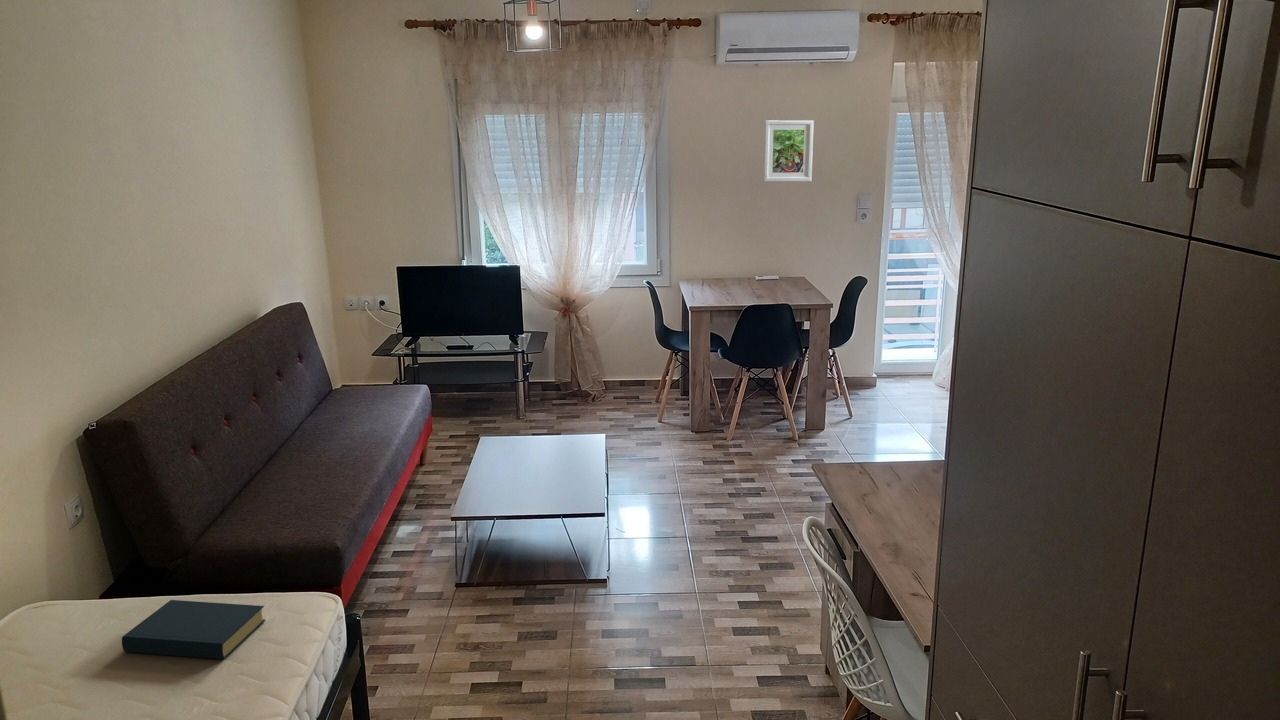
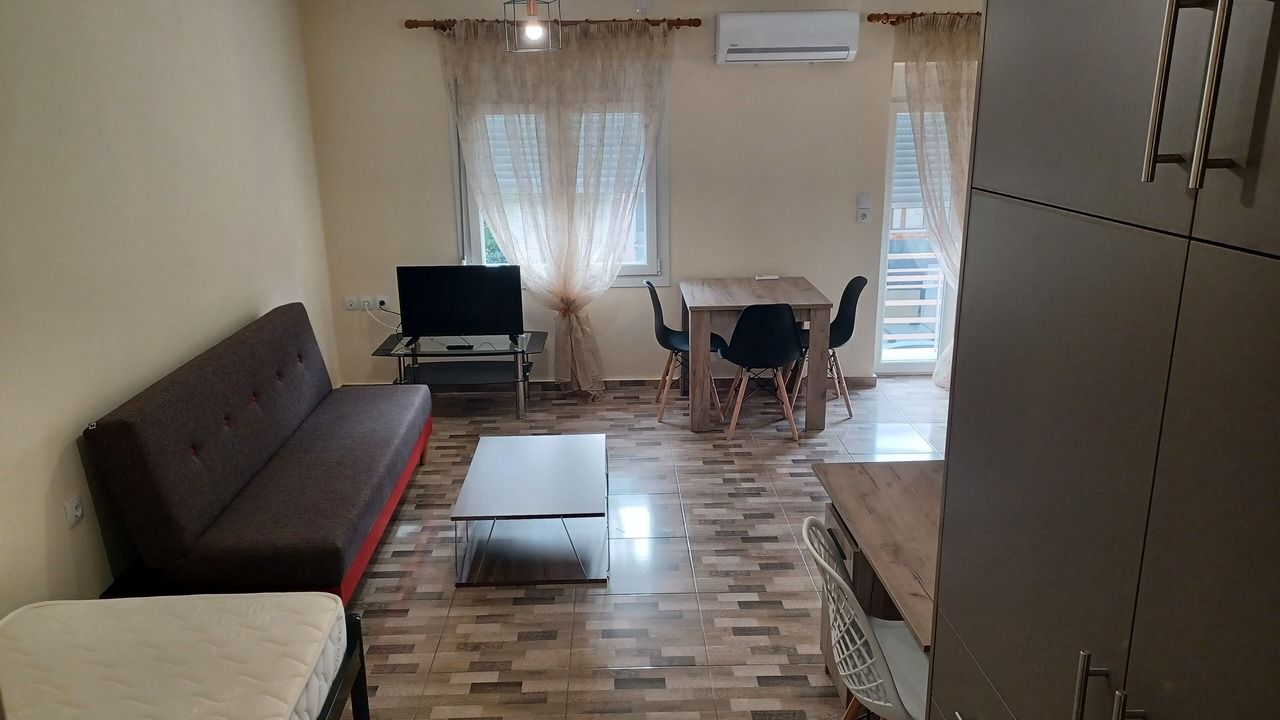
- hardback book [121,599,266,660]
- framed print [762,119,815,183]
